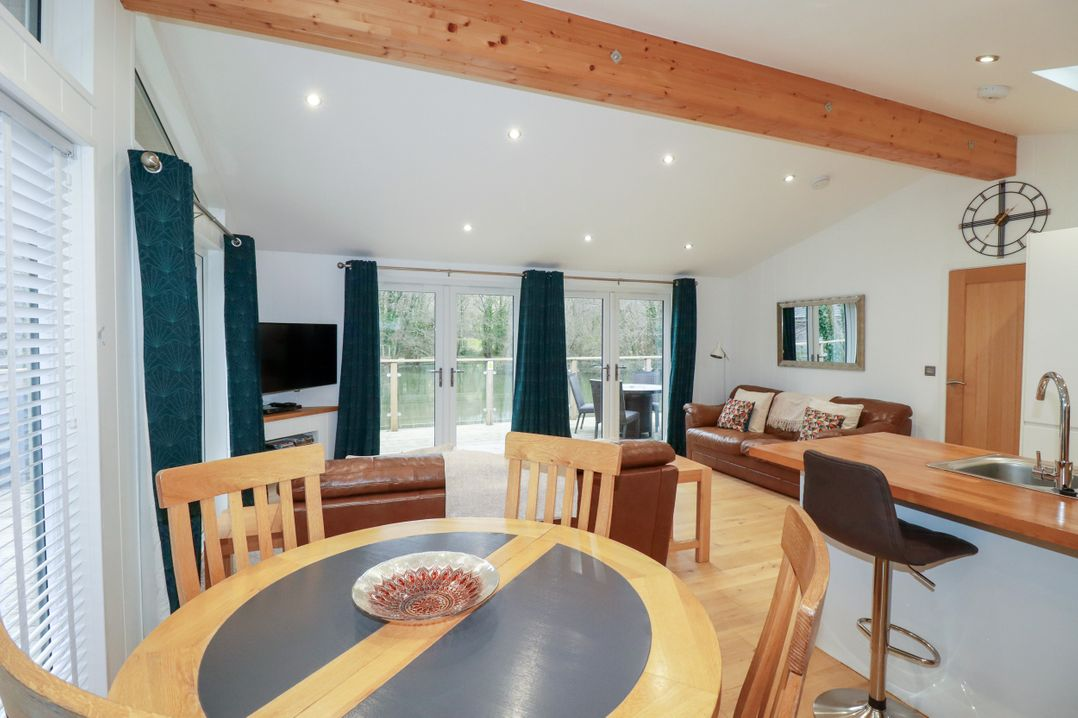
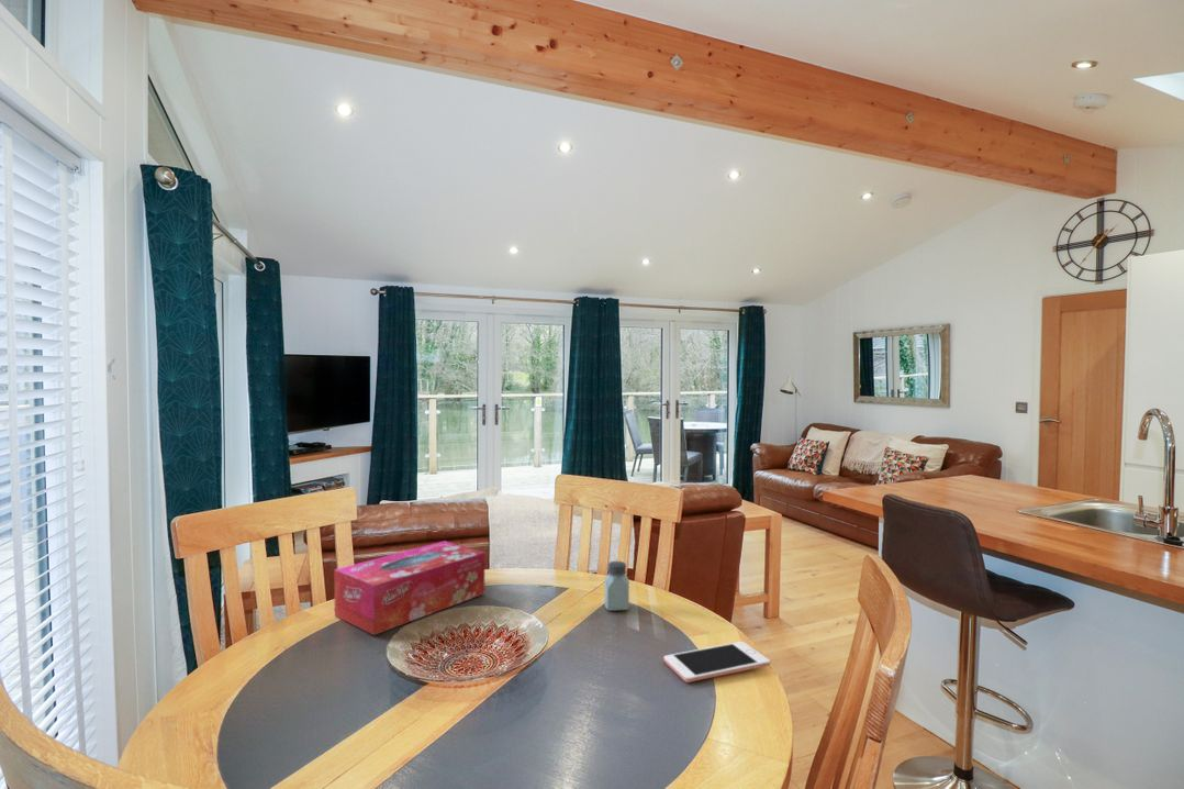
+ saltshaker [604,560,630,612]
+ cell phone [662,641,771,684]
+ tissue box [334,540,485,636]
